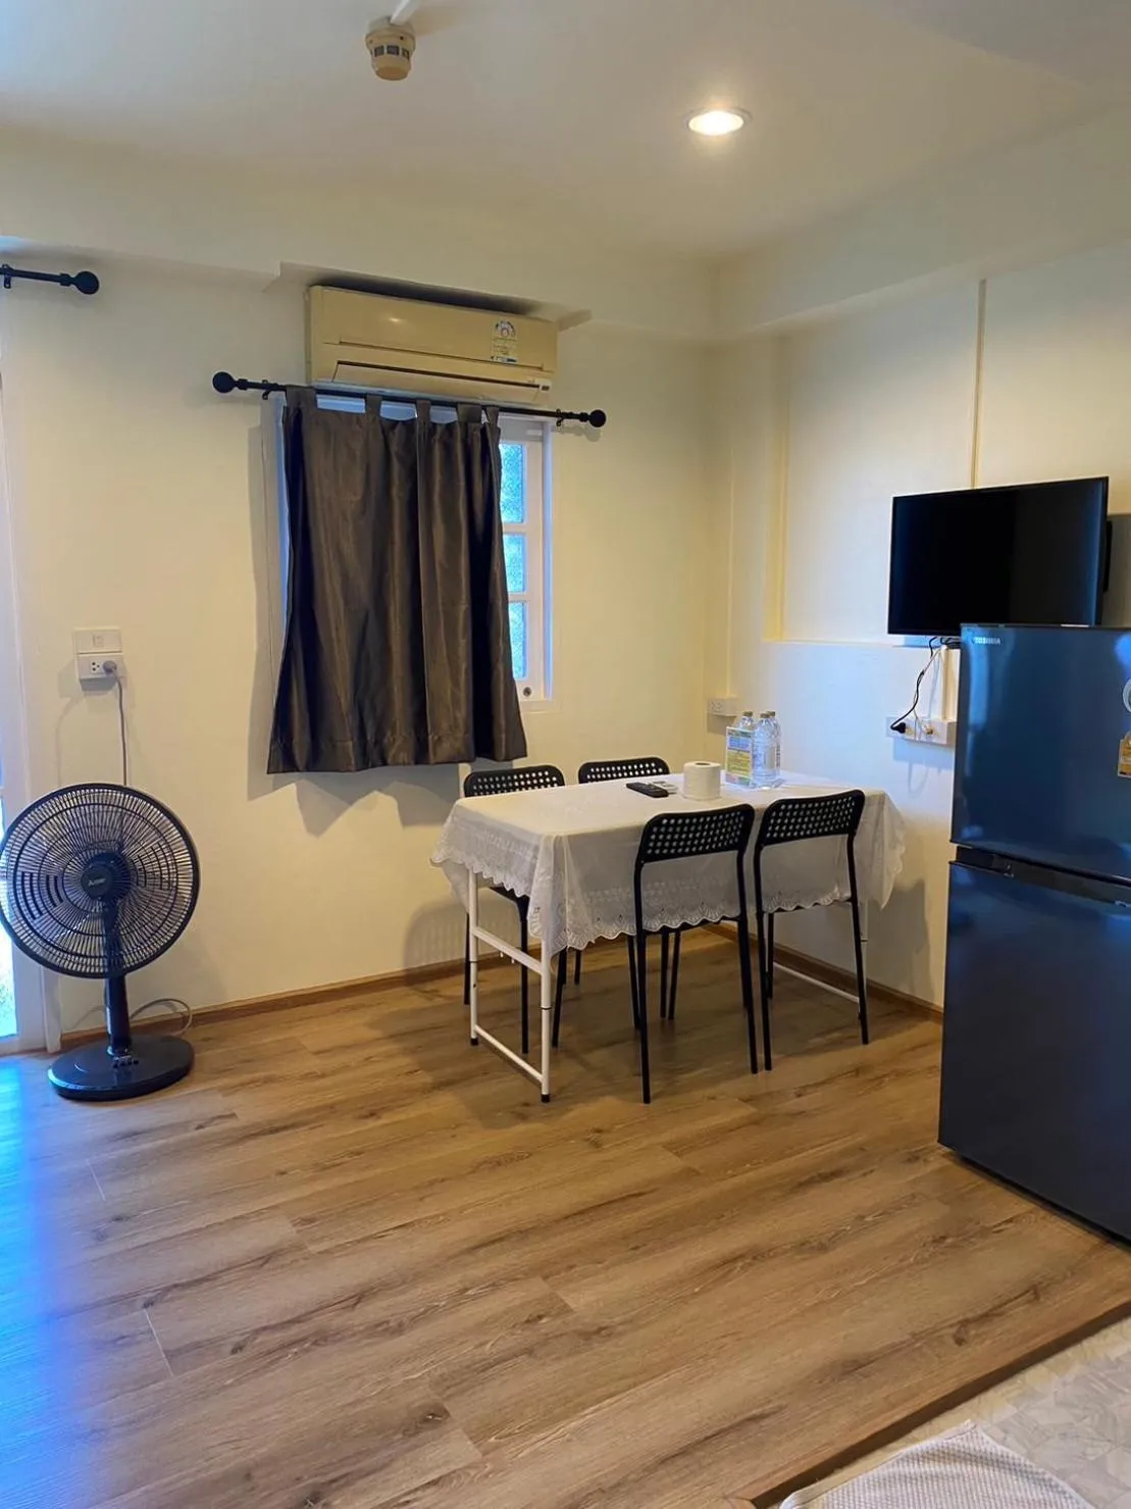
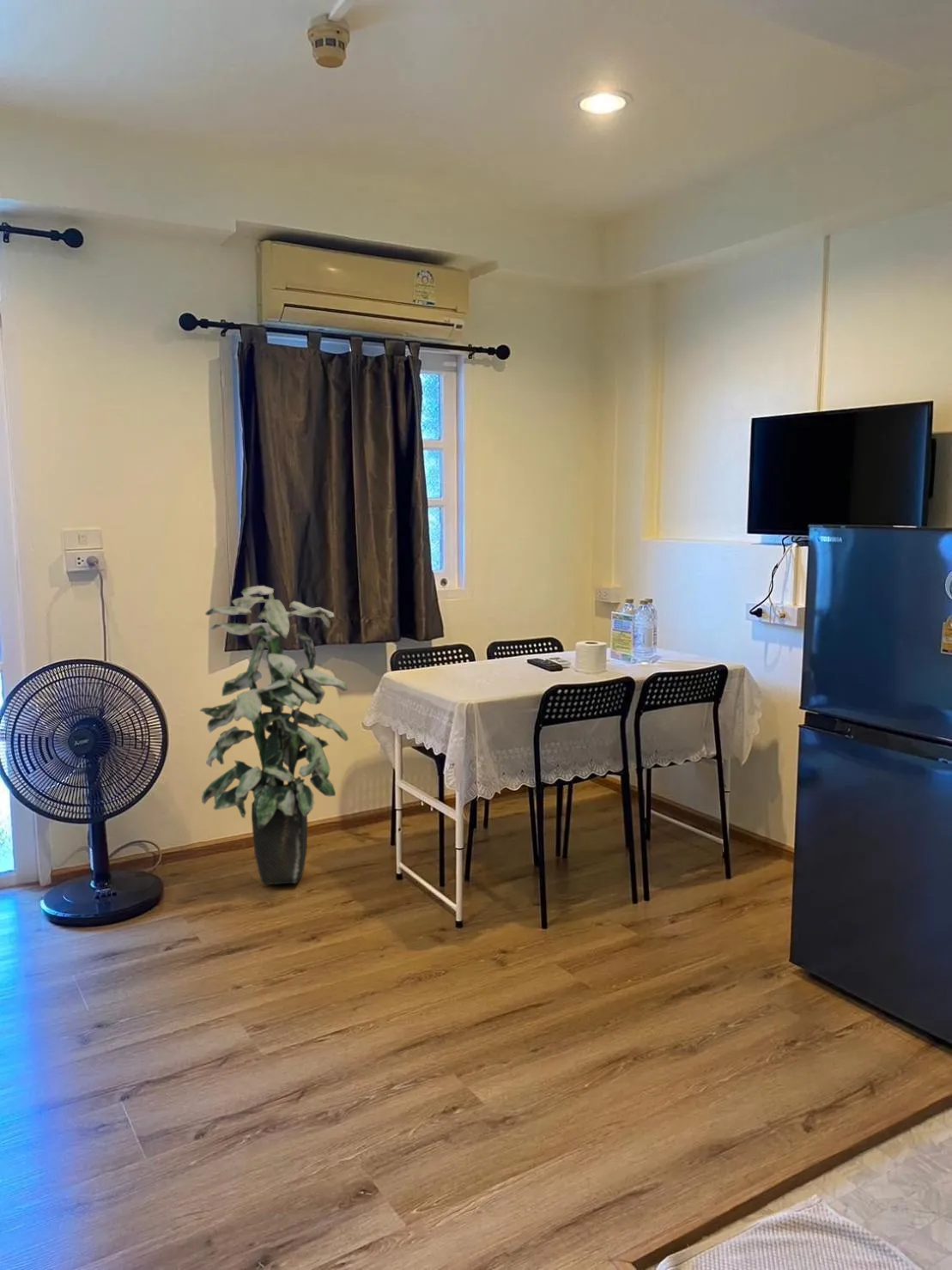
+ indoor plant [198,585,349,885]
